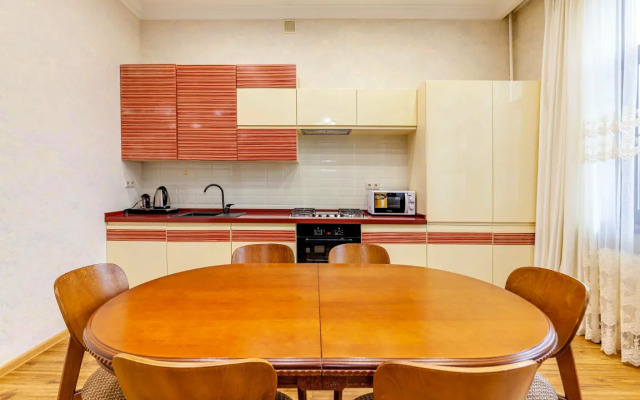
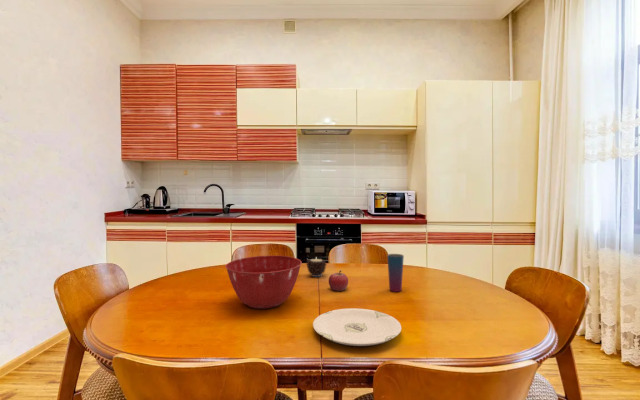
+ cup [386,253,405,293]
+ plate [312,307,402,347]
+ candle [305,257,328,278]
+ mixing bowl [225,255,302,310]
+ fruit [328,269,349,292]
